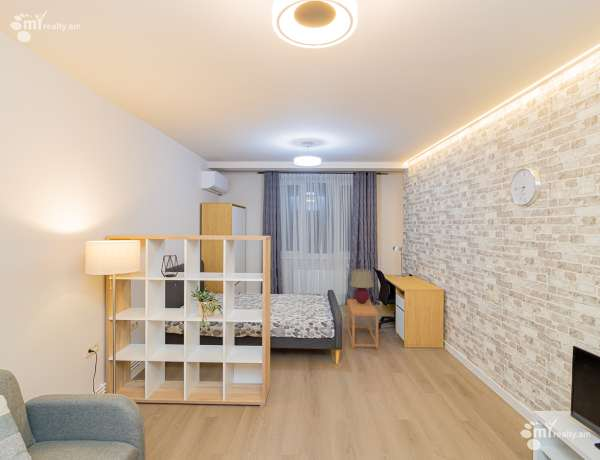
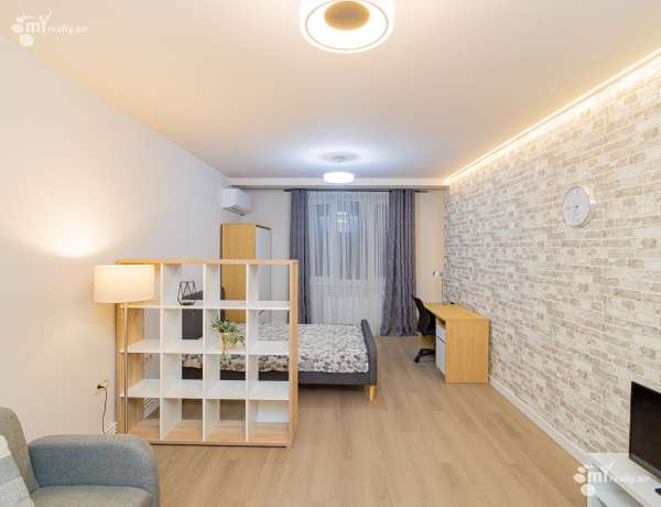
- table lamp [349,268,374,304]
- side table [346,298,379,350]
